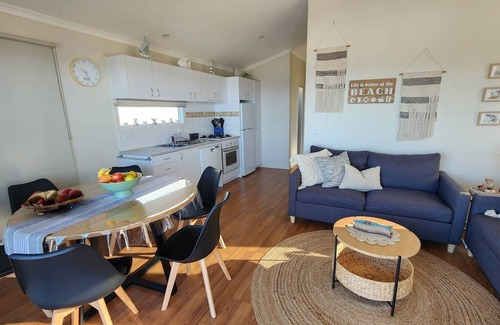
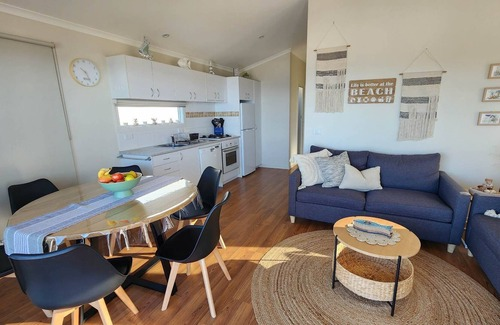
- fruit basket [20,188,85,213]
